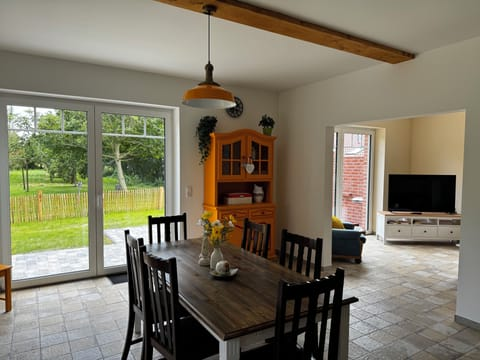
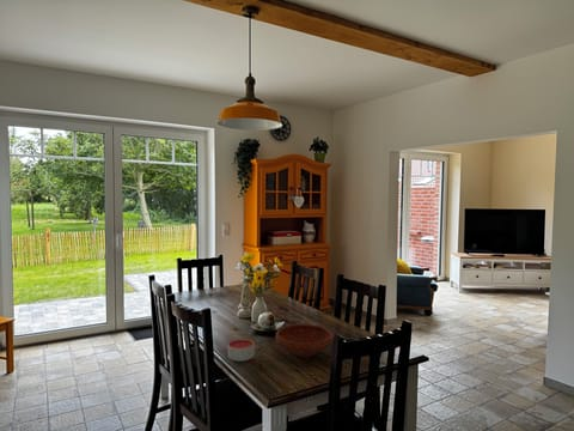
+ candle [227,338,255,363]
+ bowl [274,323,335,358]
